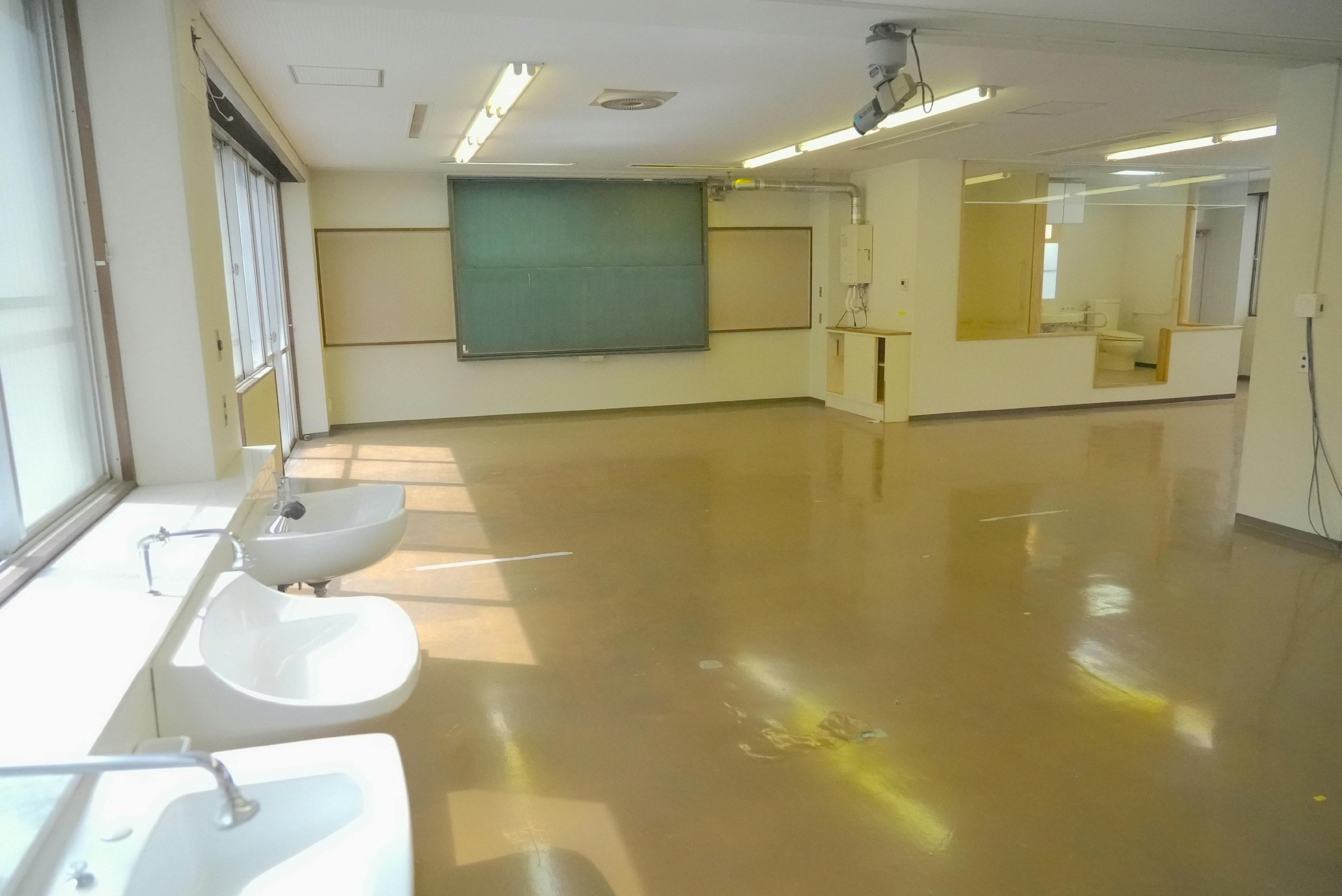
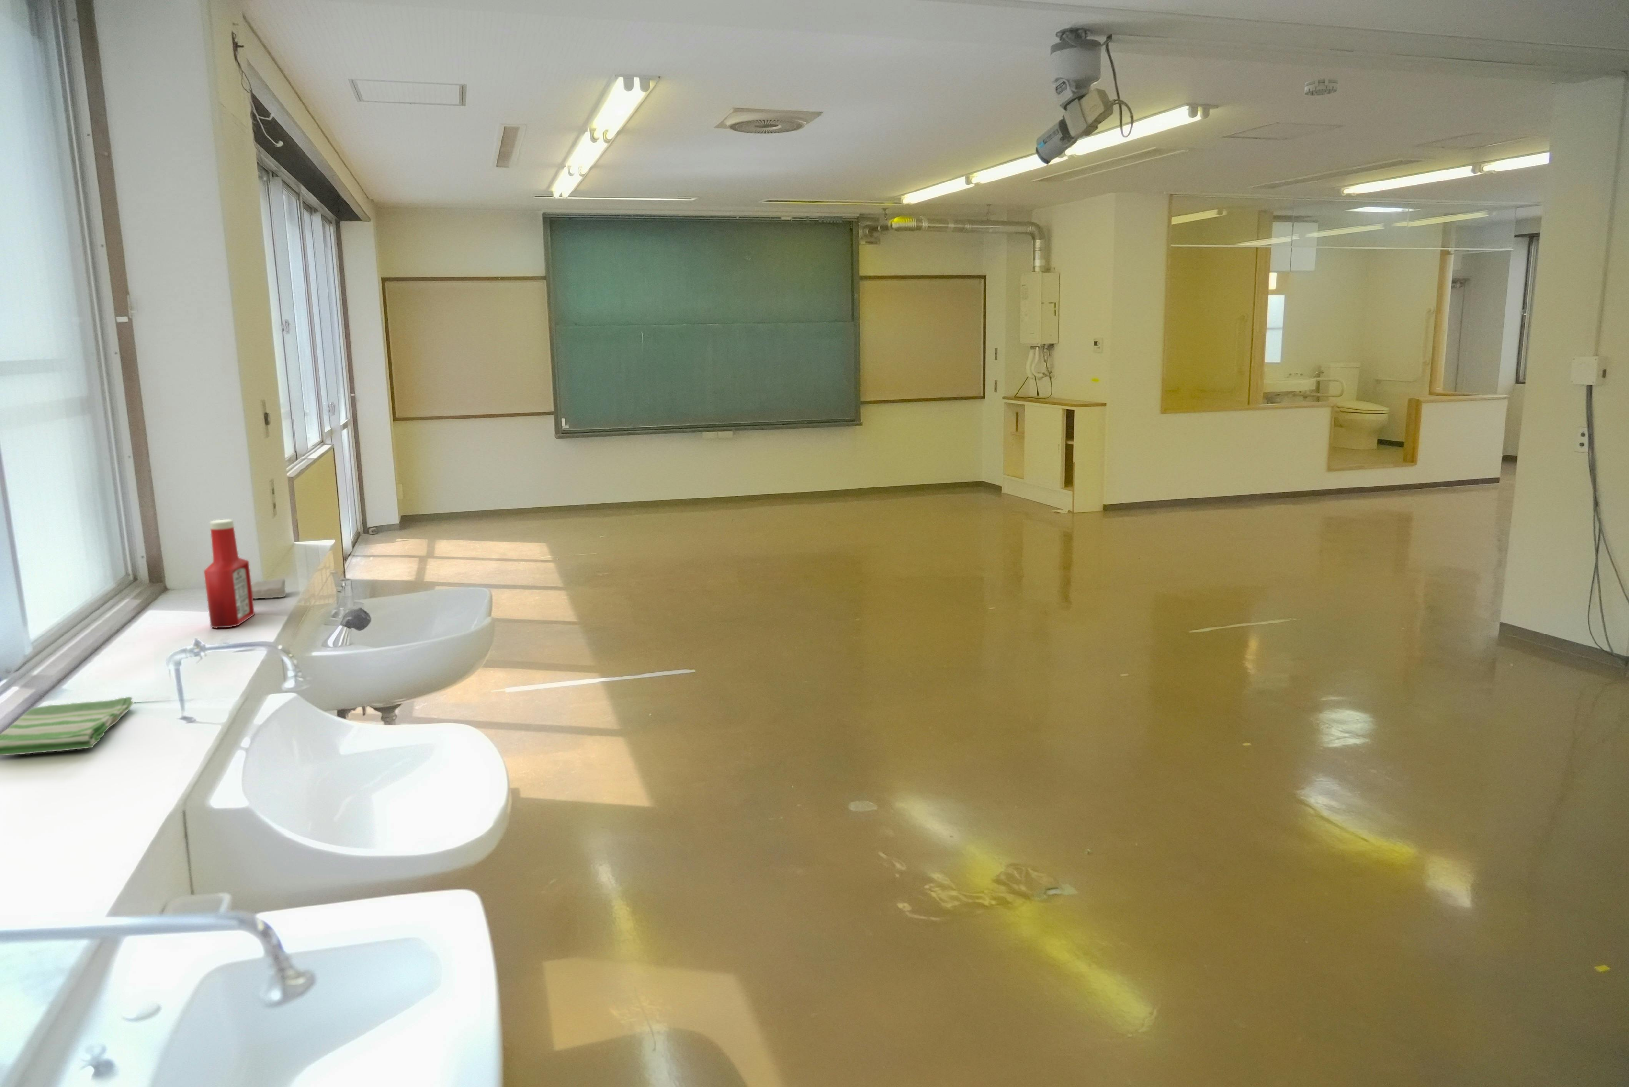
+ smoke detector [1304,78,1339,96]
+ soap bar [251,577,286,599]
+ dish towel [0,696,135,757]
+ soap bottle [204,519,255,628]
